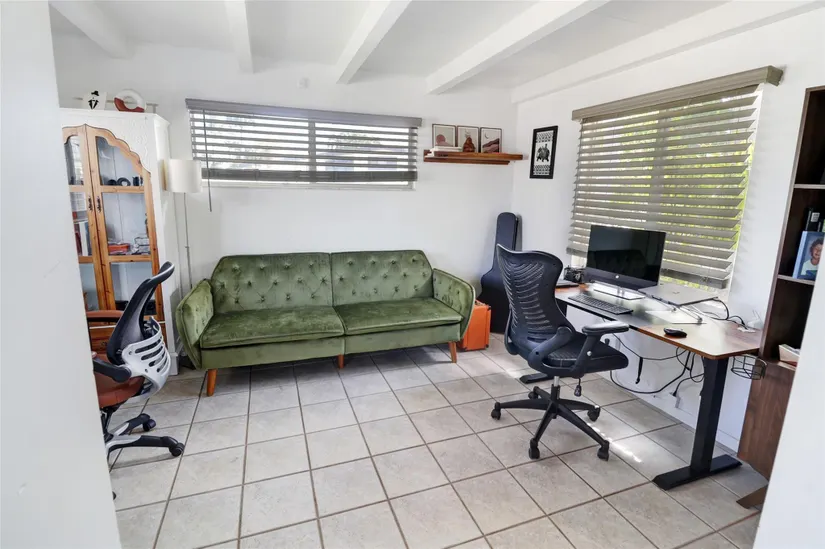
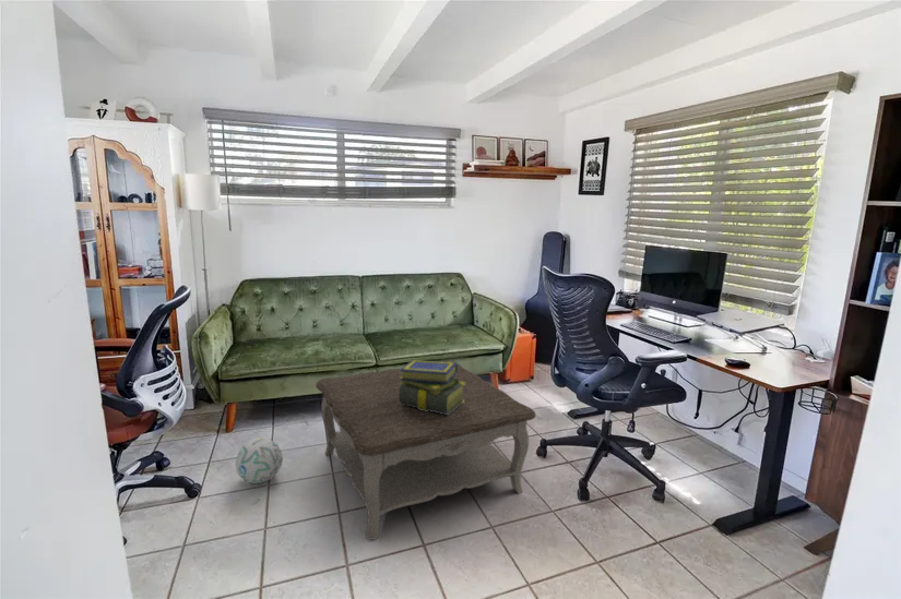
+ ball [235,436,284,484]
+ stack of books [400,359,465,415]
+ coffee table [315,360,537,541]
